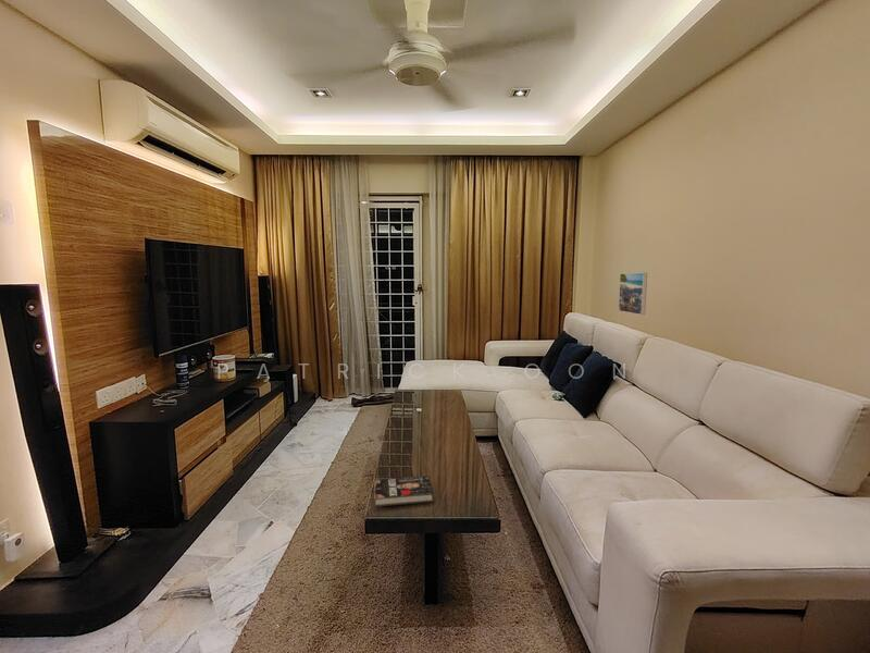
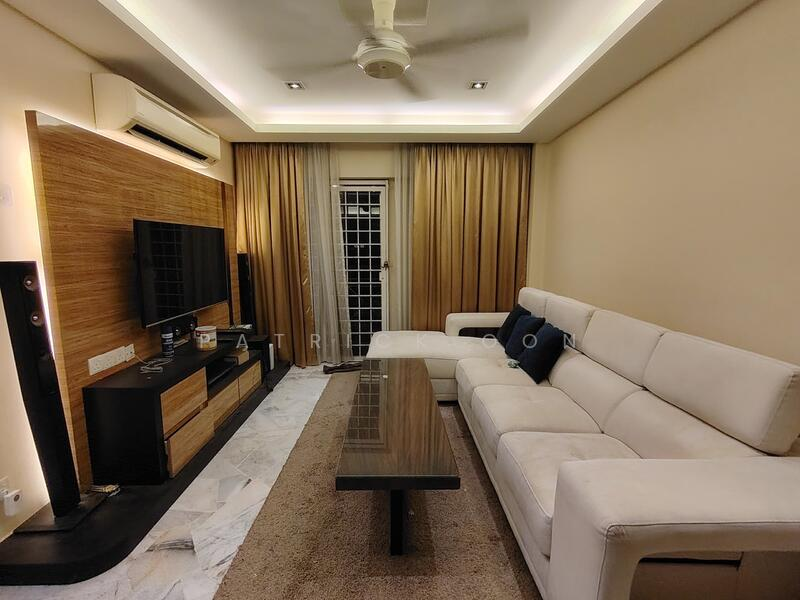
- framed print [618,272,648,316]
- book [373,475,435,508]
